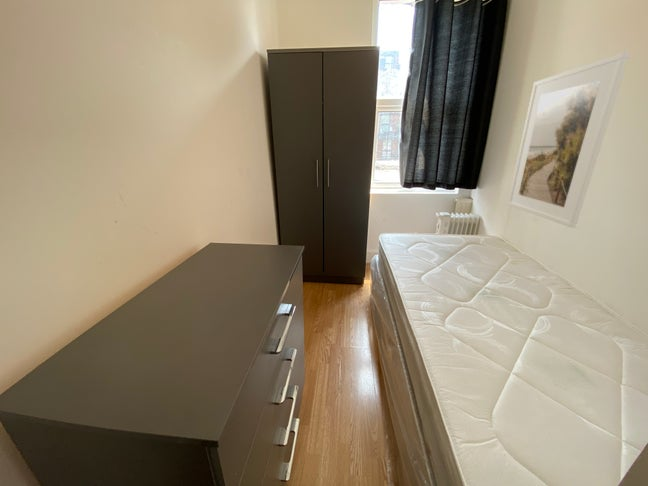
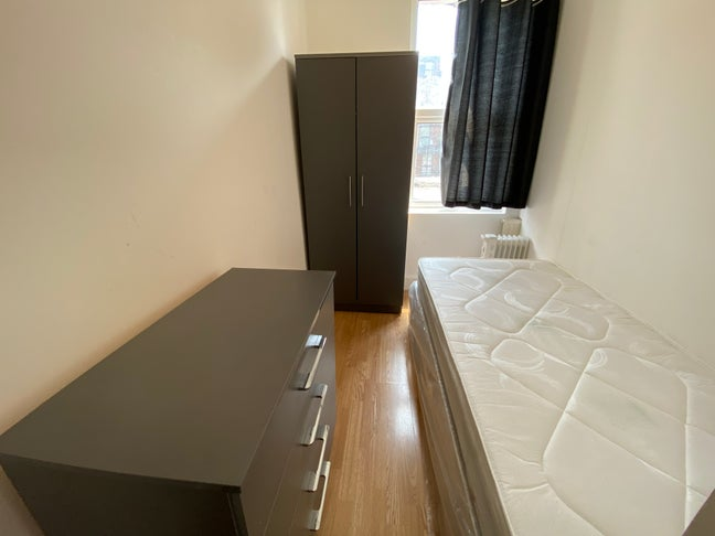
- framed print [507,51,631,229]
